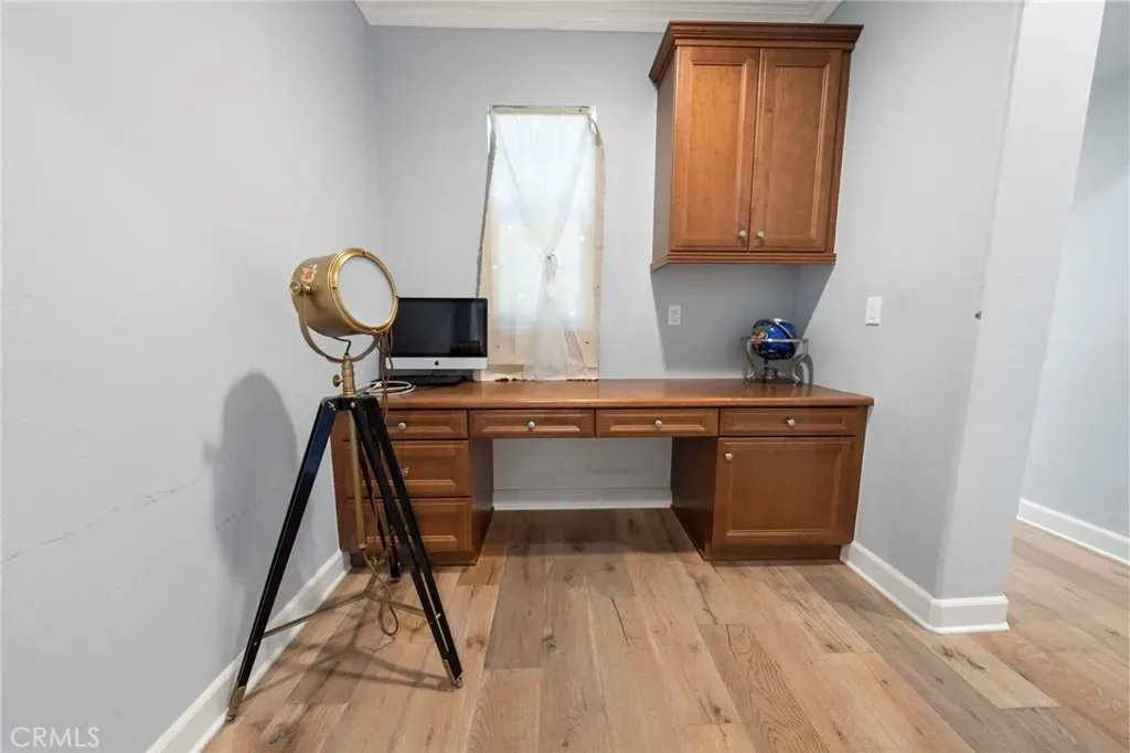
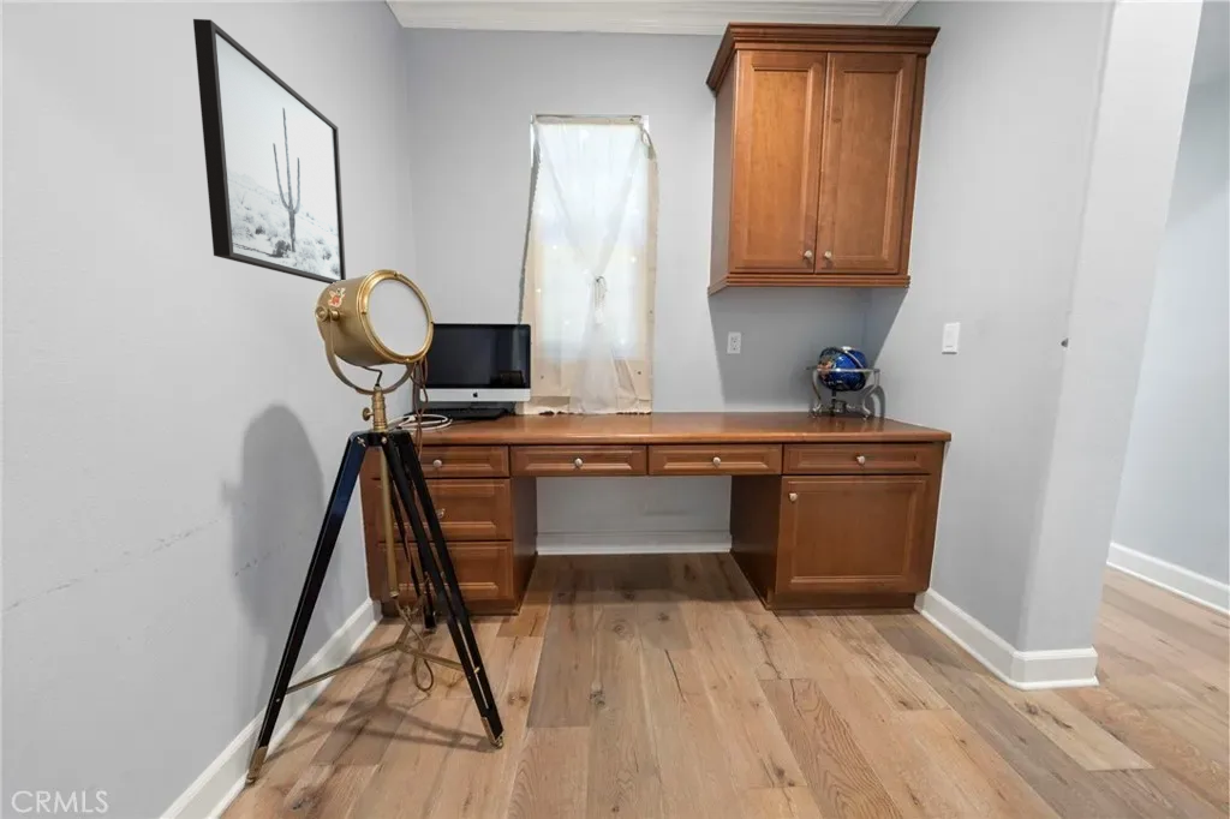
+ wall art [192,18,347,286]
